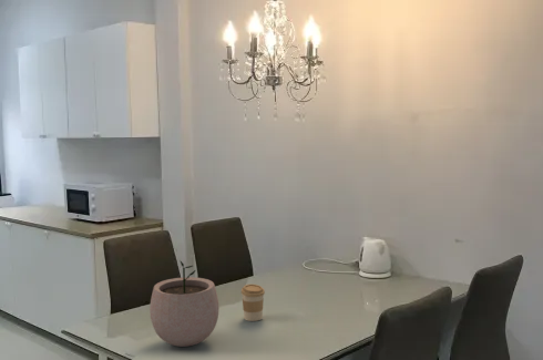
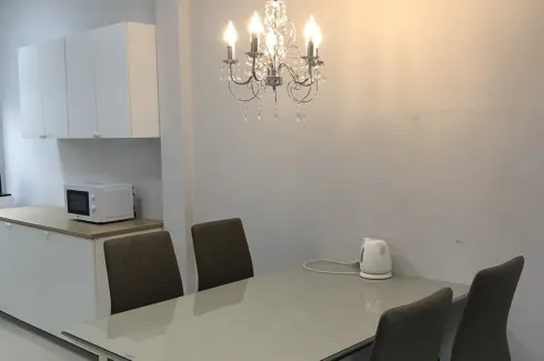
- coffee cup [240,284,266,322]
- plant pot [148,259,219,348]
